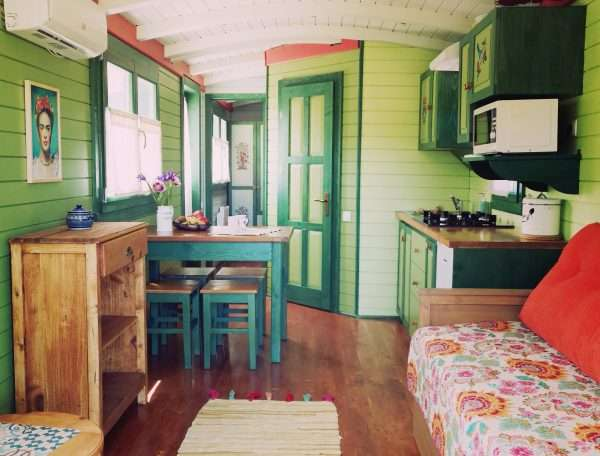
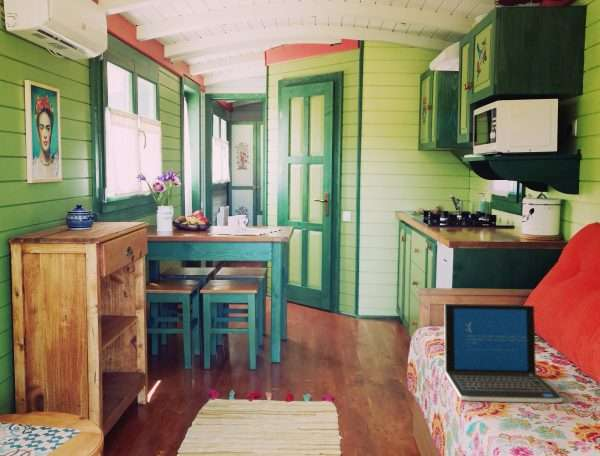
+ laptop [443,303,564,404]
